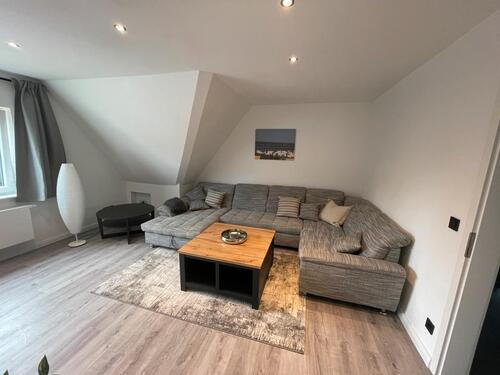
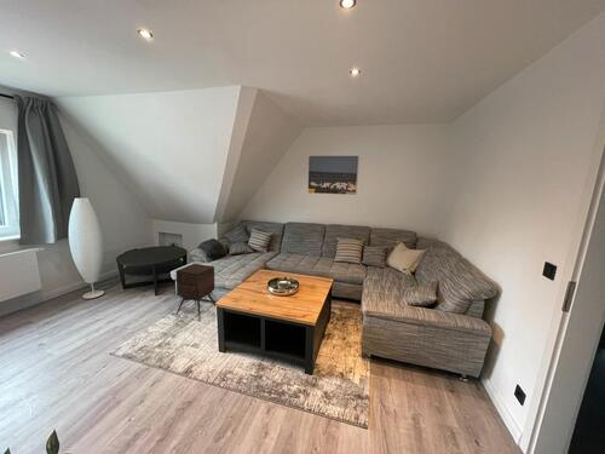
+ side table [174,263,217,322]
